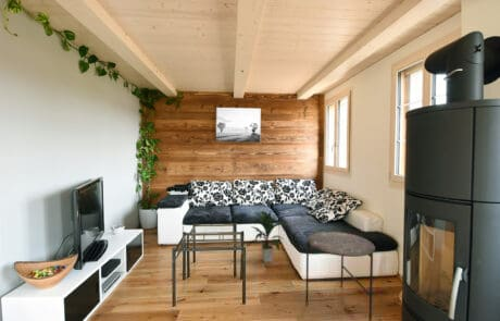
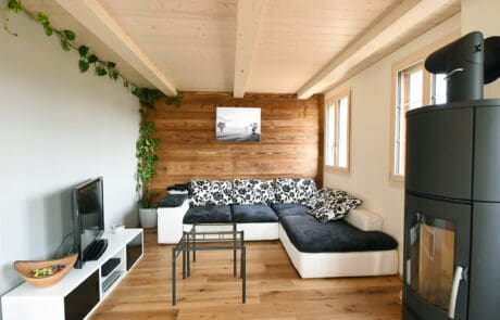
- side table [304,230,376,321]
- indoor plant [246,210,287,263]
